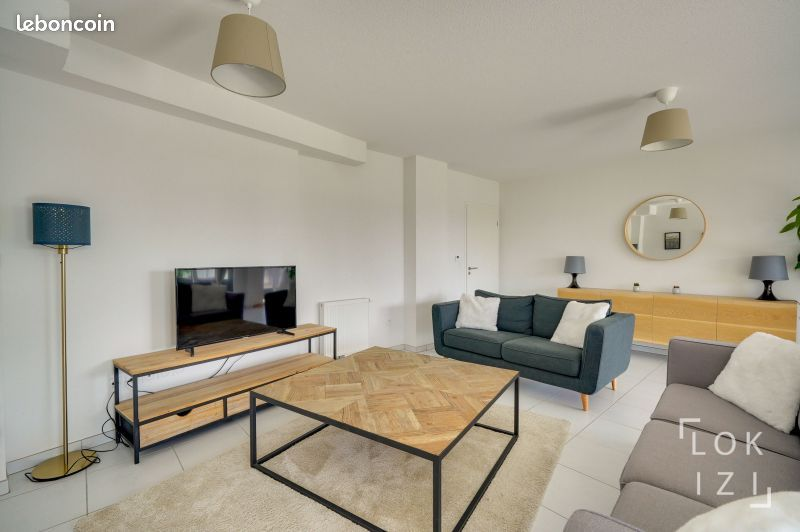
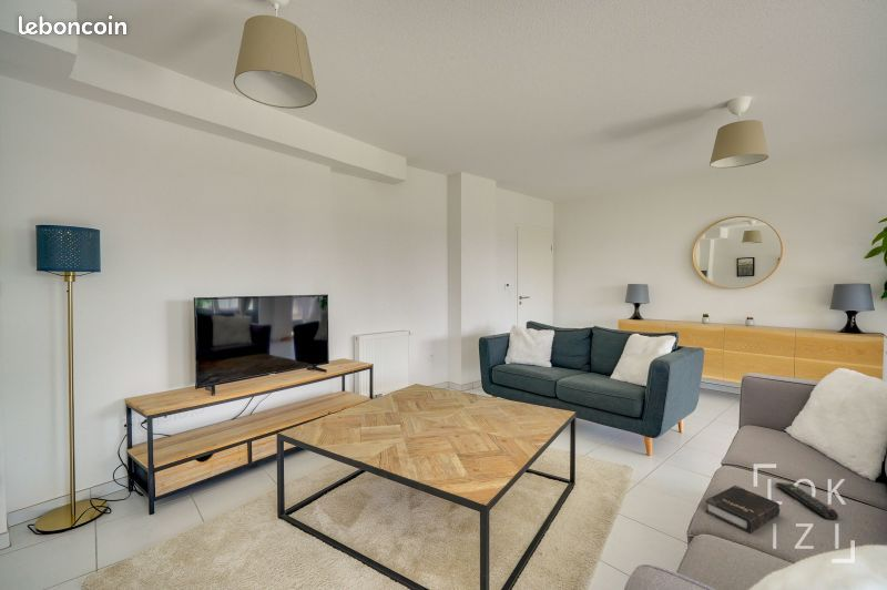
+ hardback book [704,485,781,535]
+ remote control [774,481,839,520]
